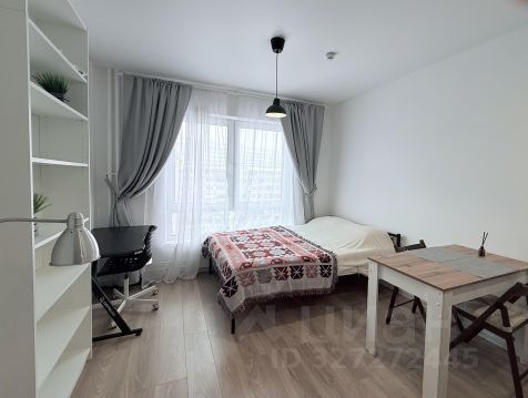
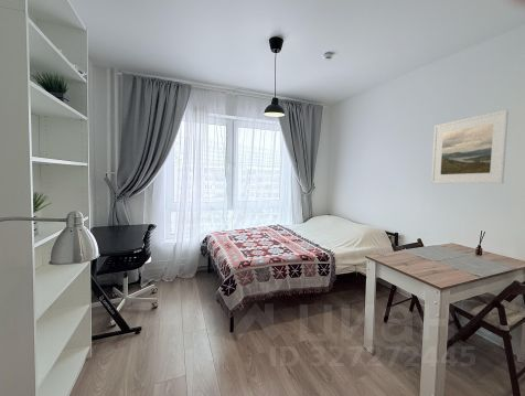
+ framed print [430,109,510,184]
